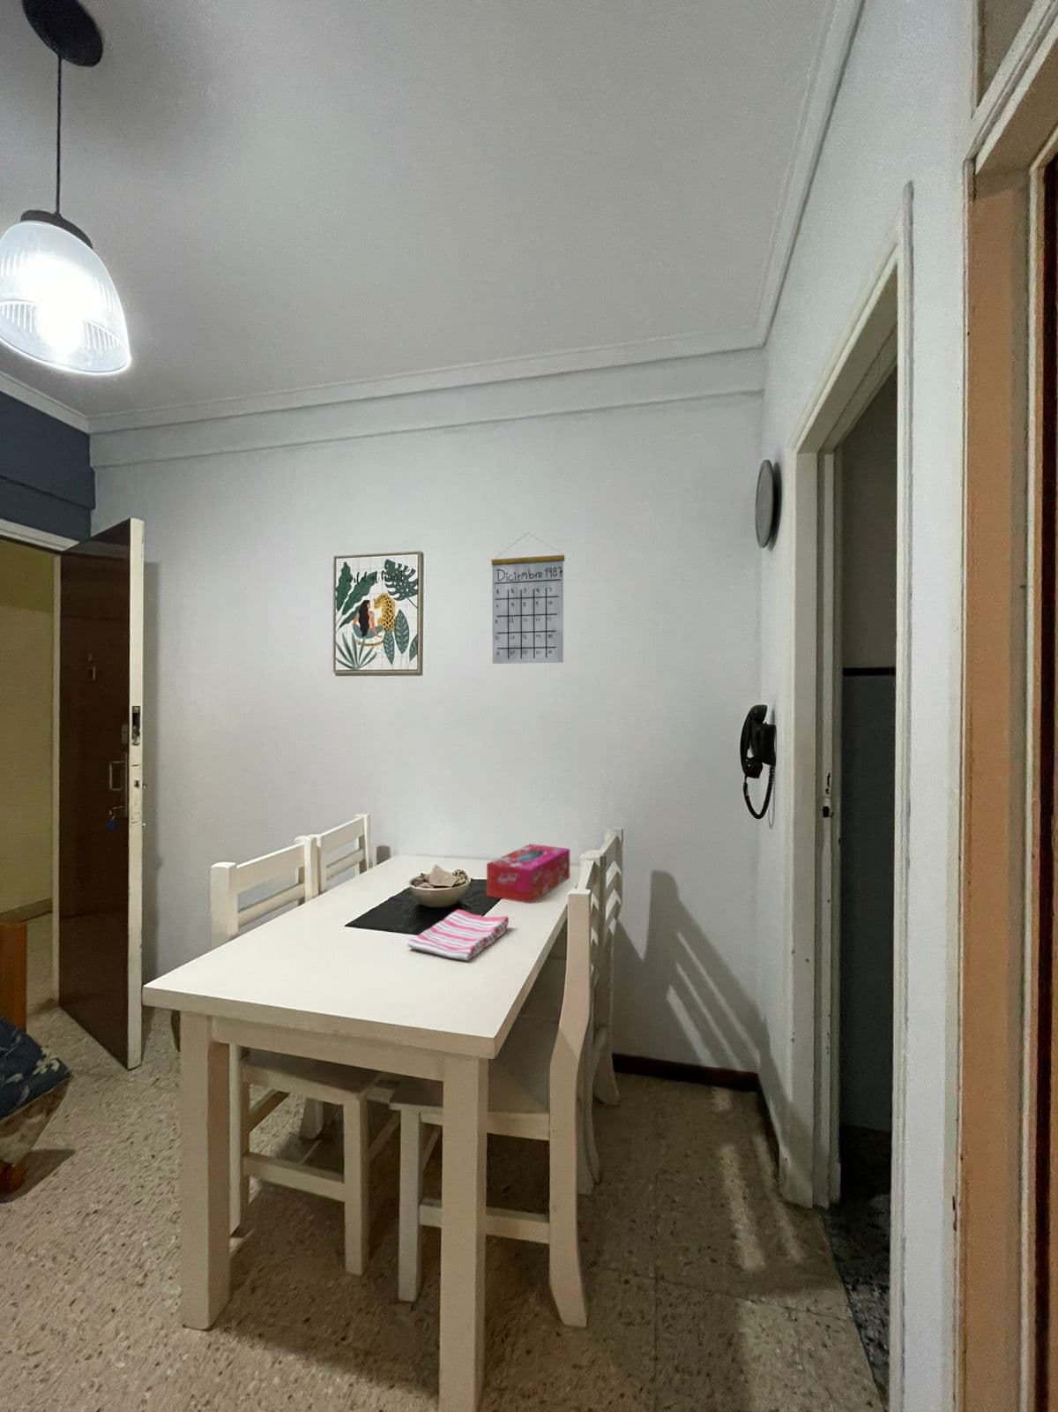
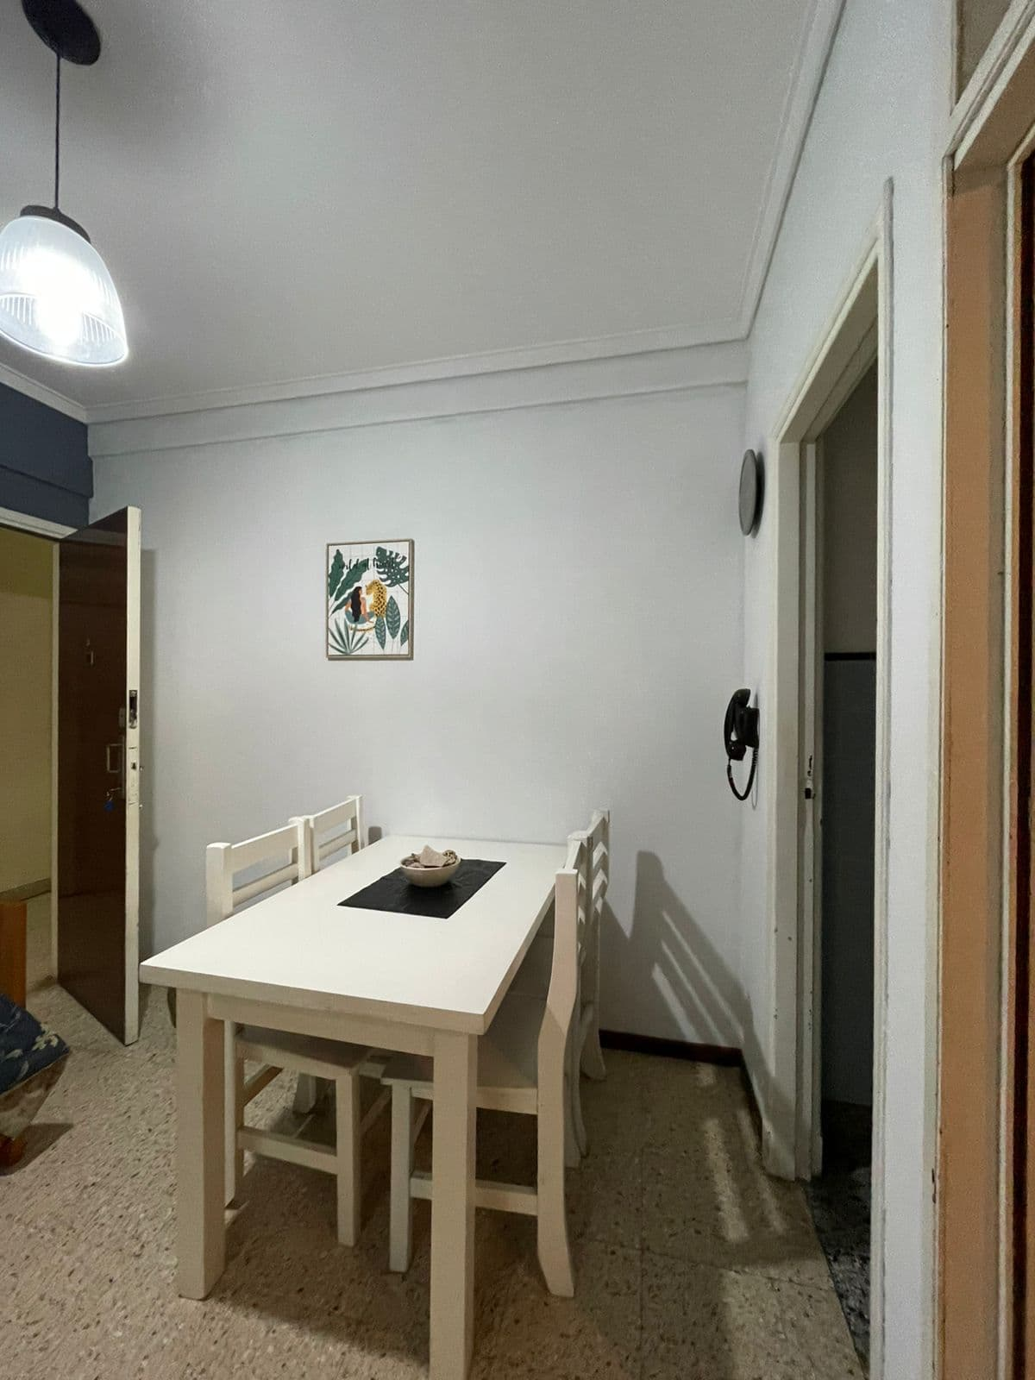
- calendar [490,533,566,665]
- dish towel [407,909,510,962]
- tissue box [486,843,570,905]
